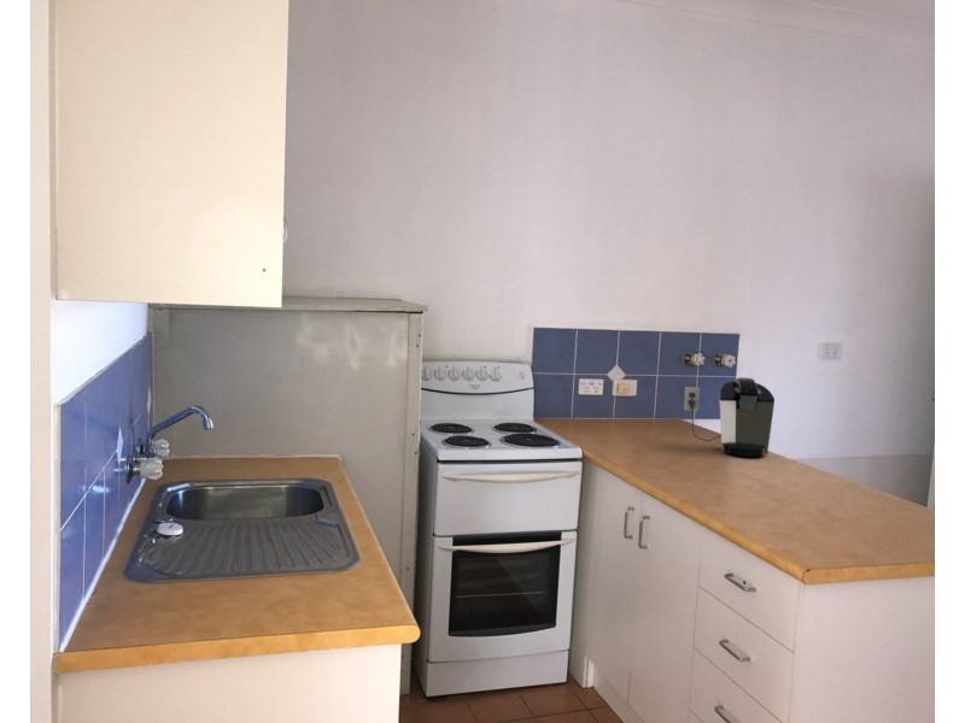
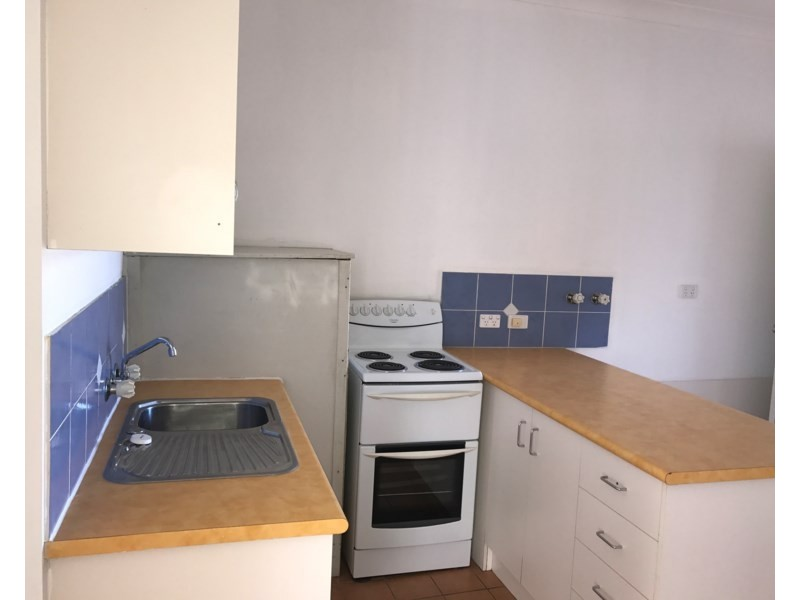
- coffee maker [683,376,776,458]
